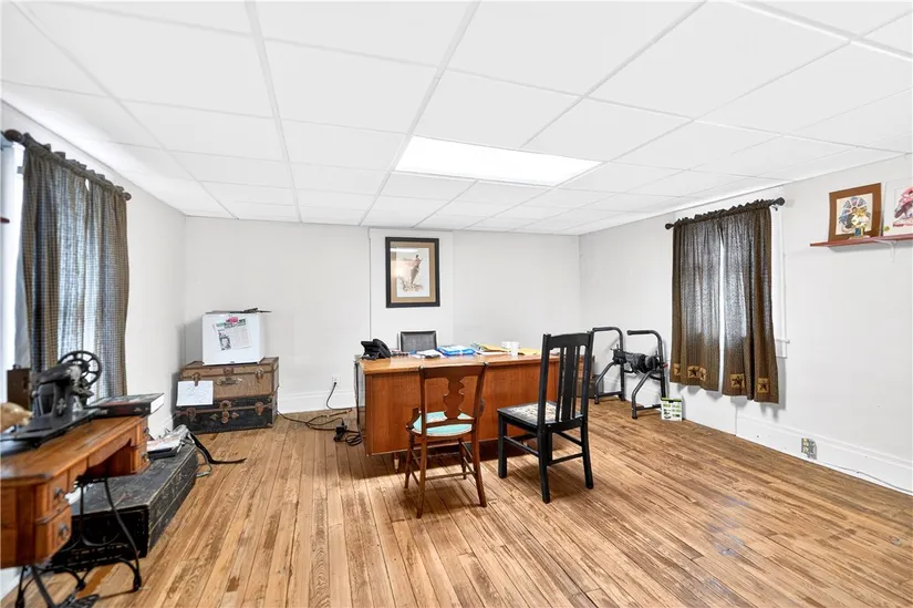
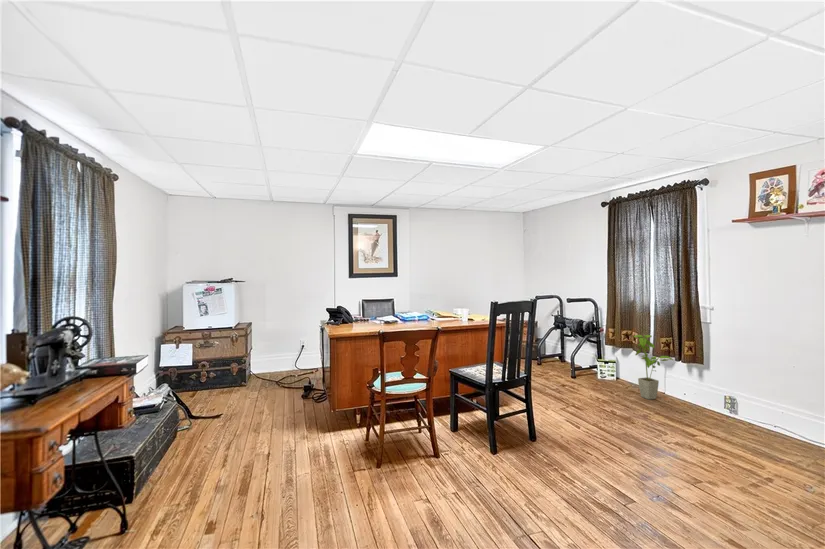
+ house plant [632,334,675,401]
